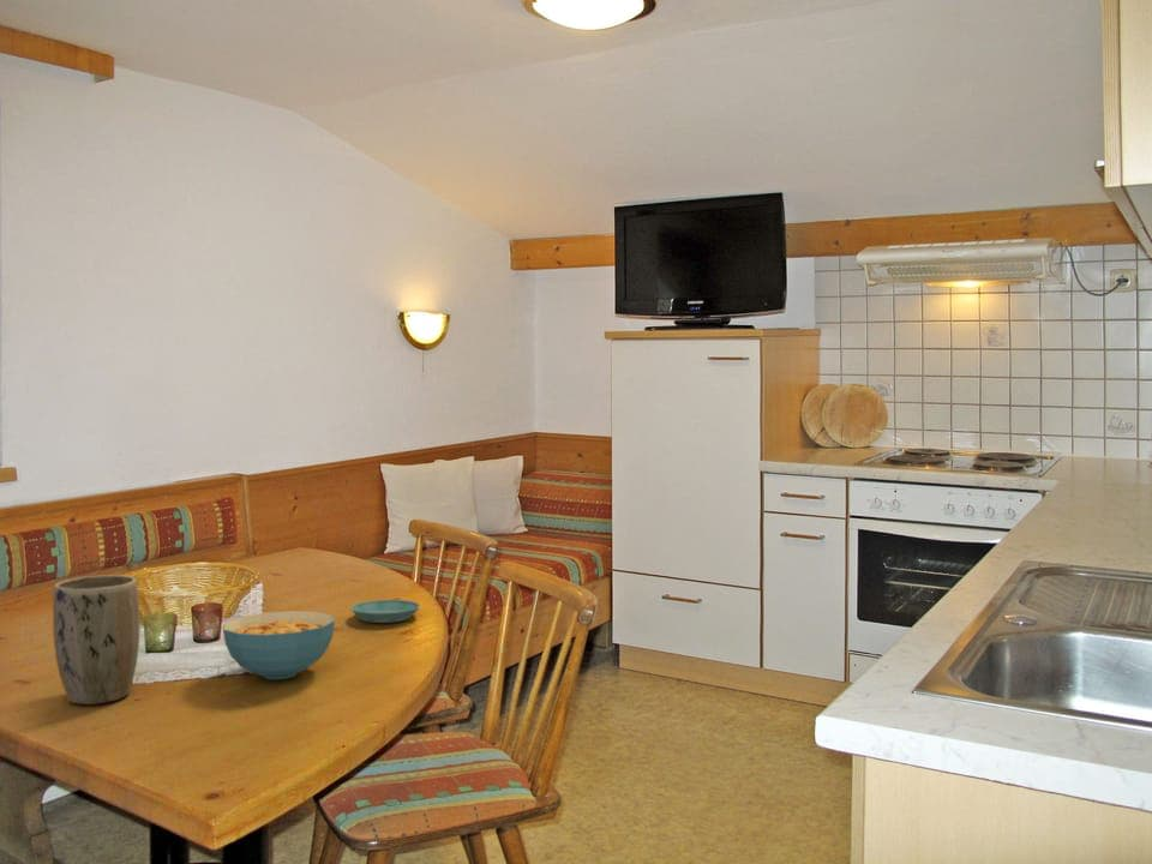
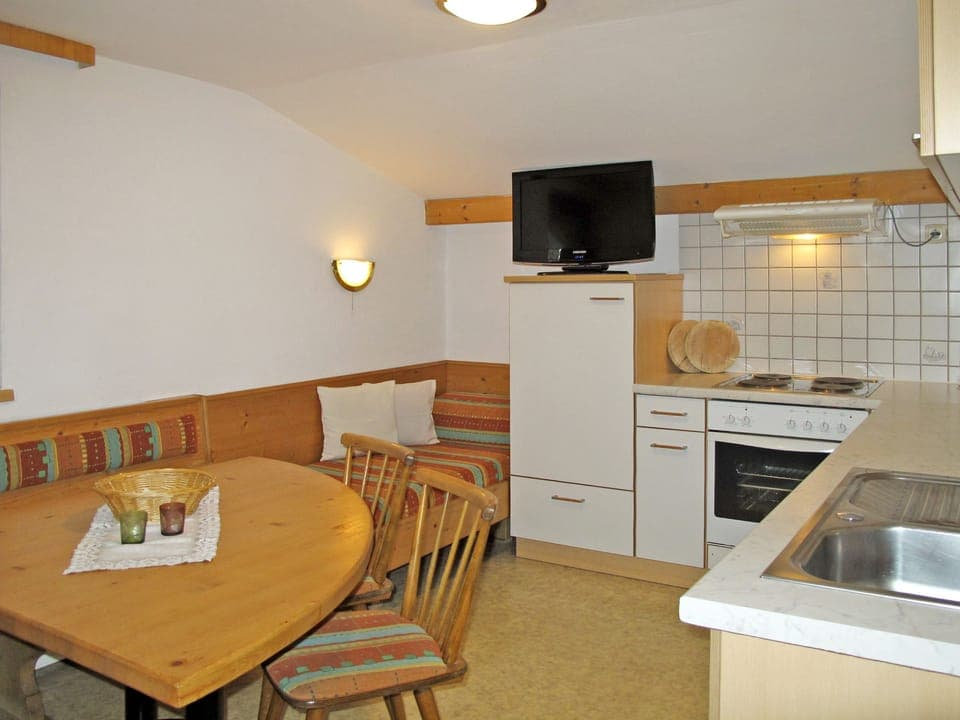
- saucer [350,599,421,624]
- cereal bowl [222,610,336,680]
- plant pot [52,574,140,706]
